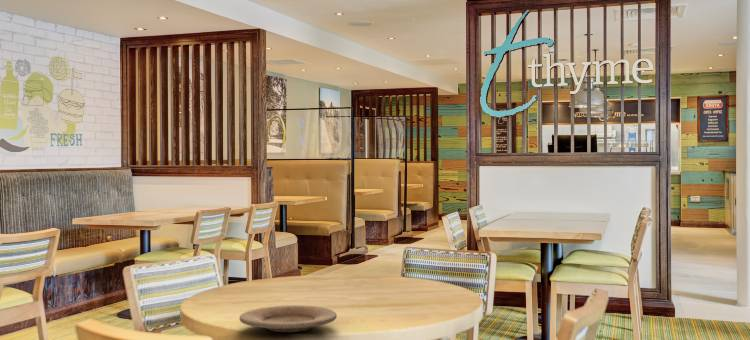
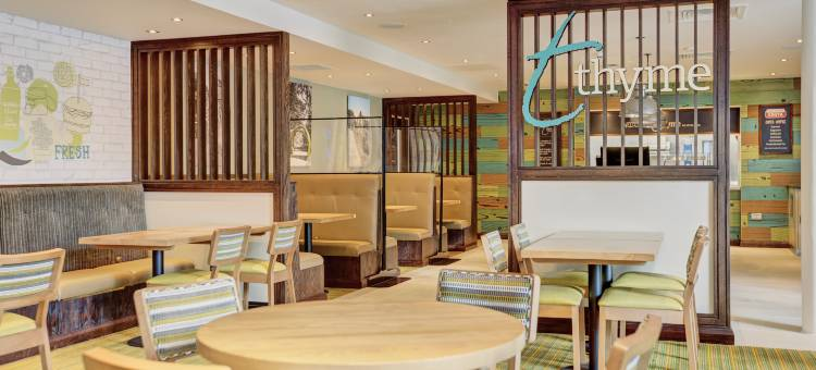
- plate [238,304,338,333]
